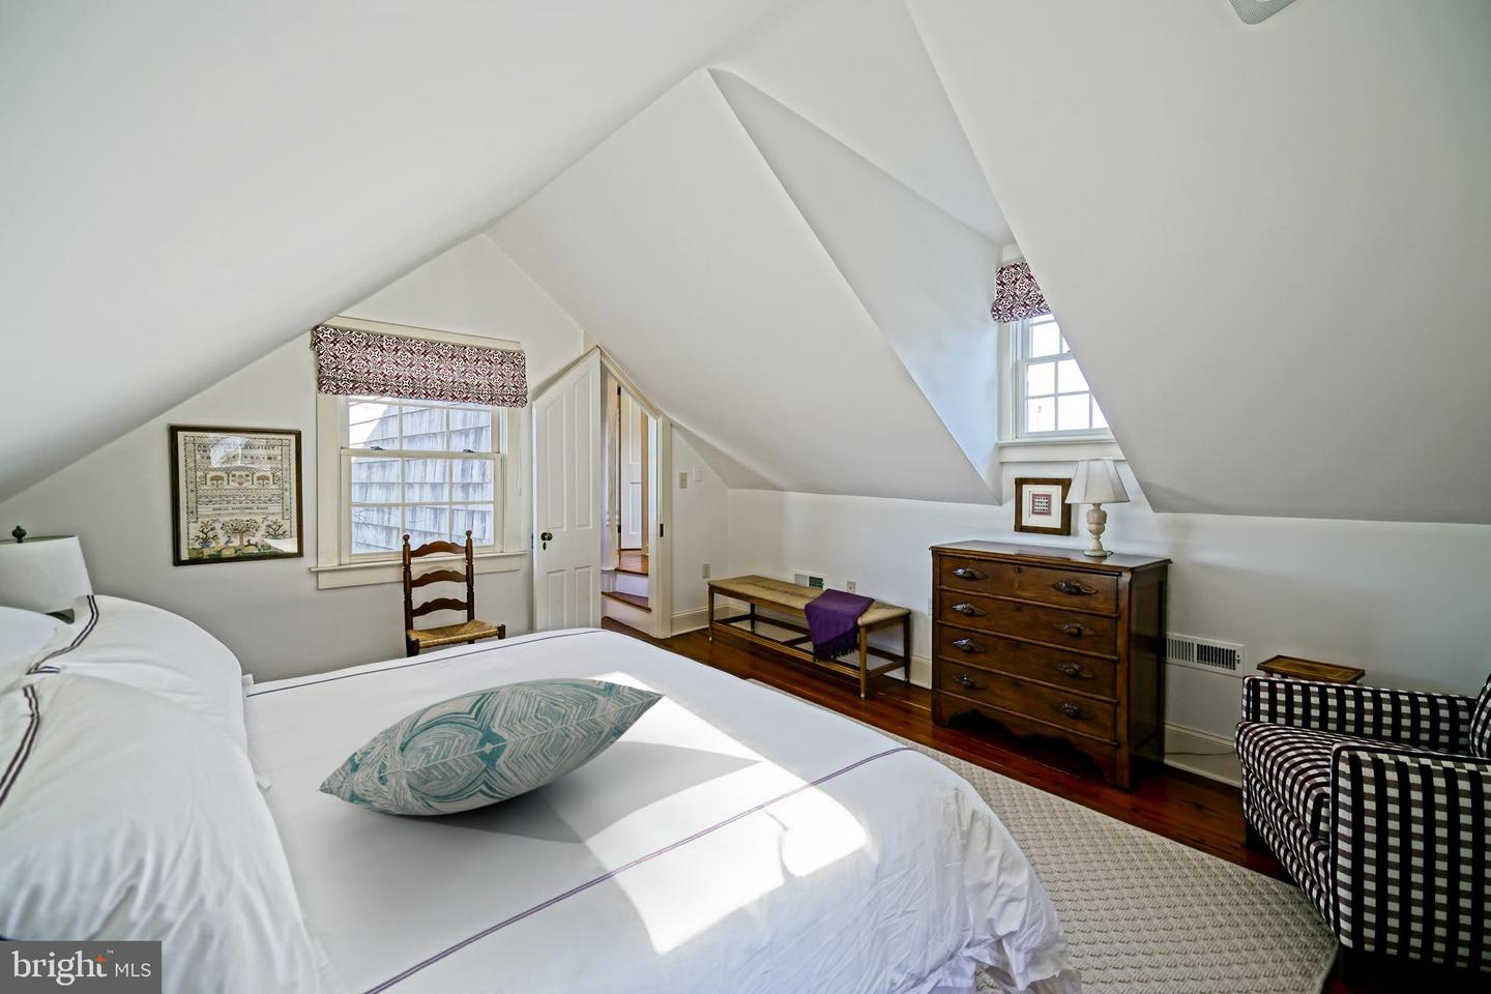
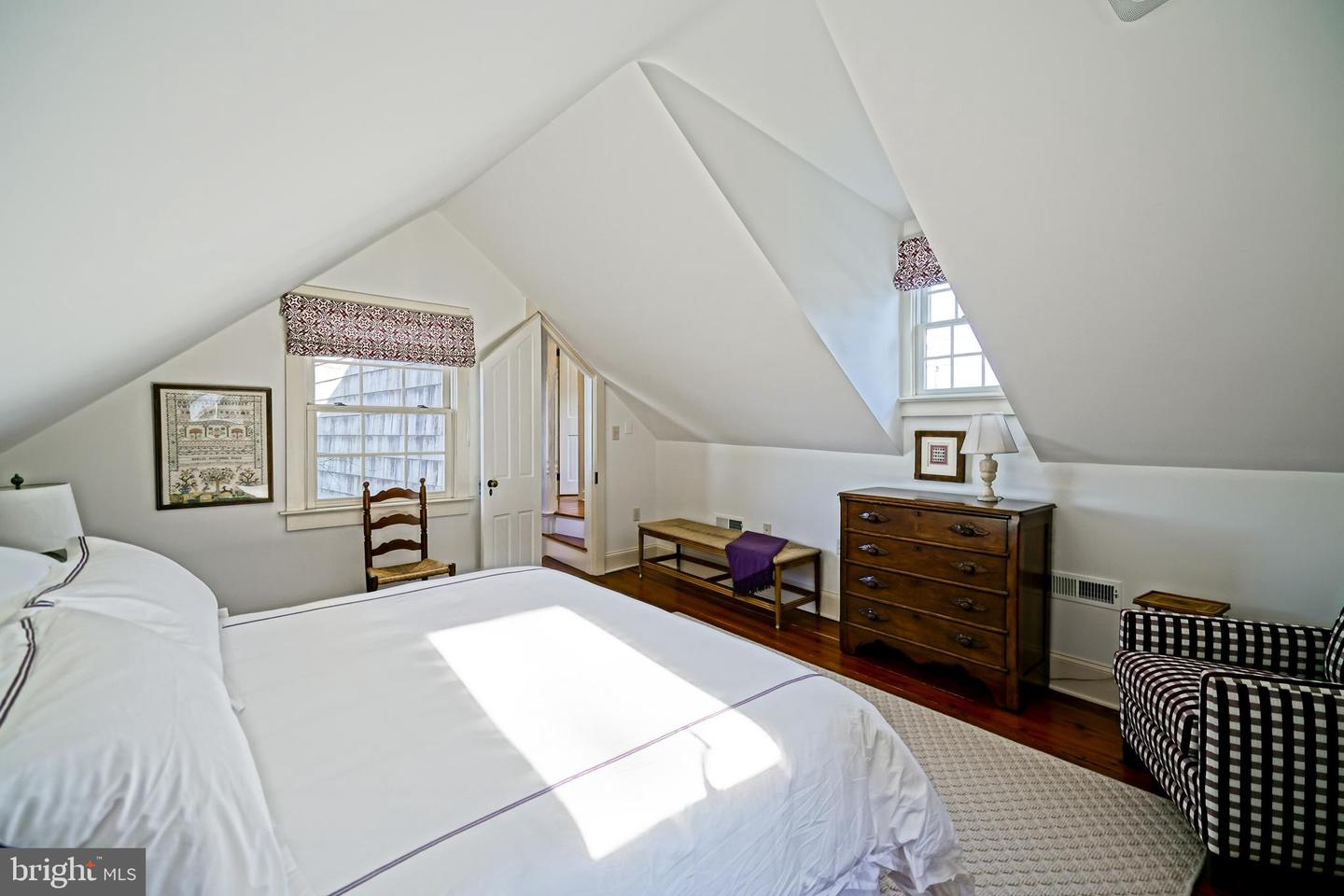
- decorative pillow [315,677,667,815]
